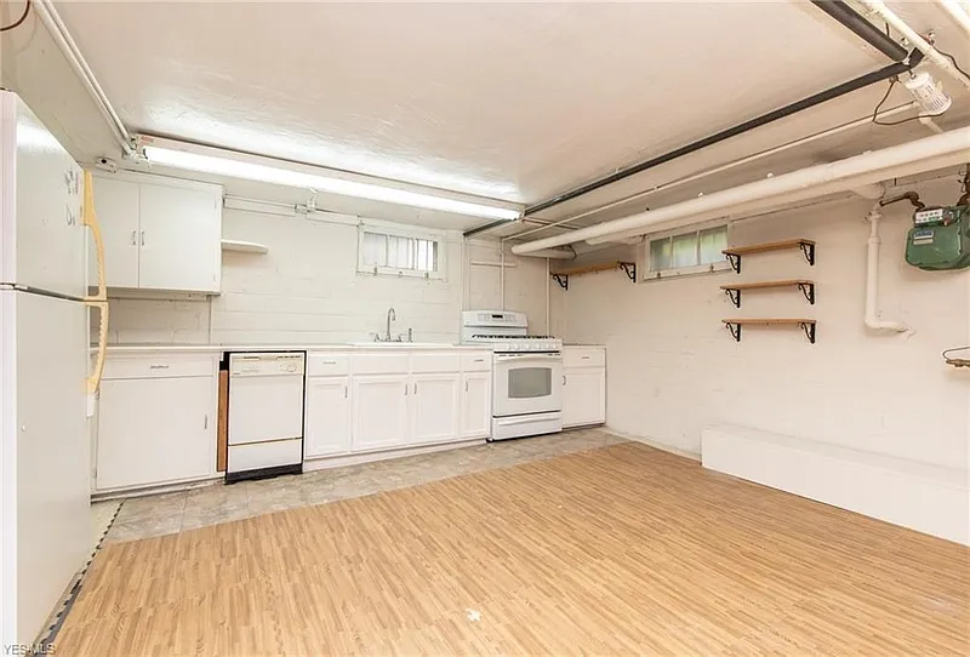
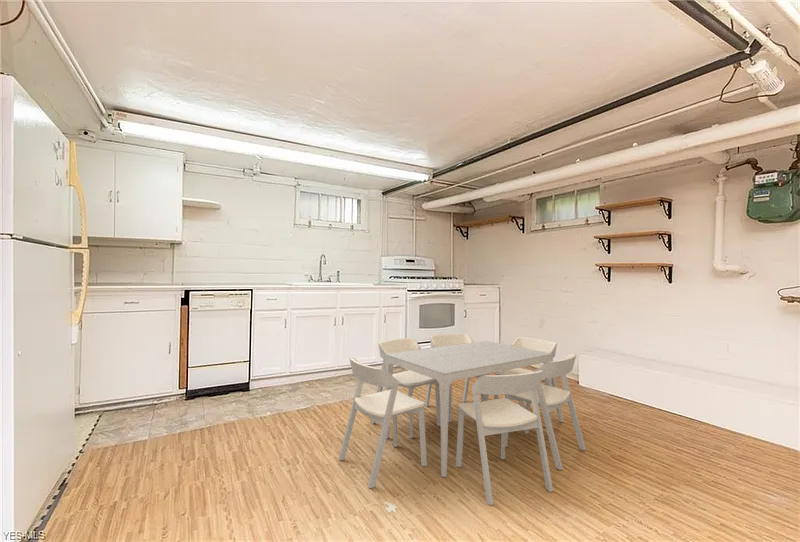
+ dining set [338,333,587,506]
